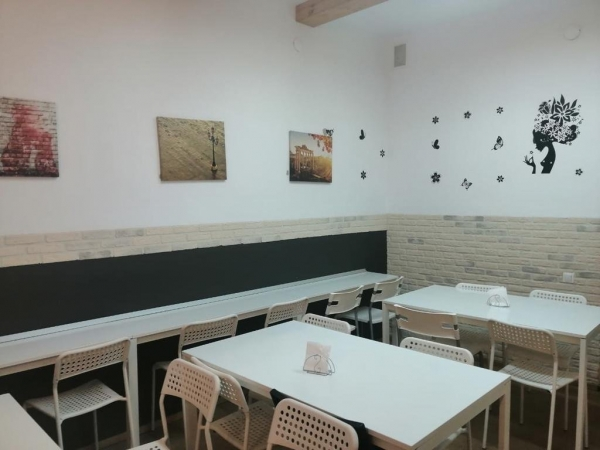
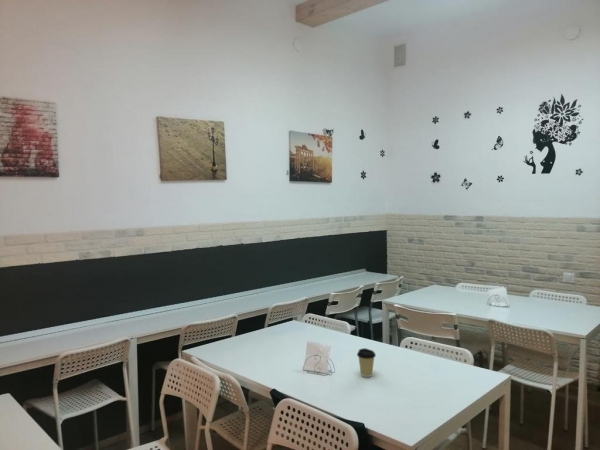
+ coffee cup [356,347,377,378]
